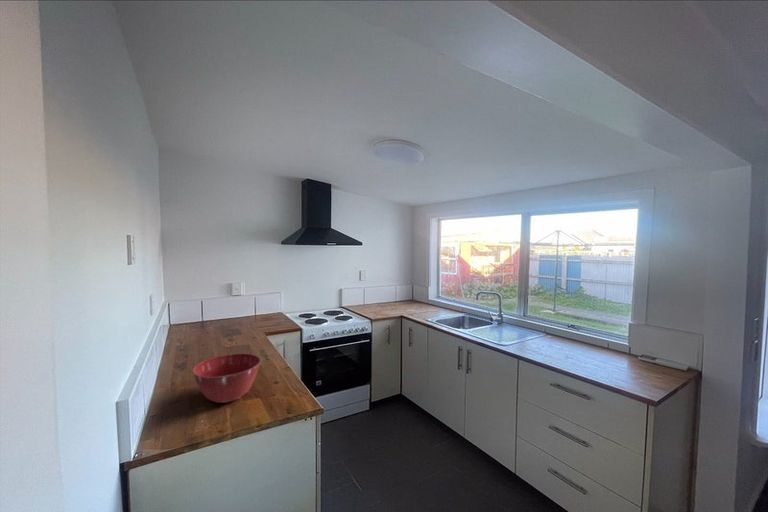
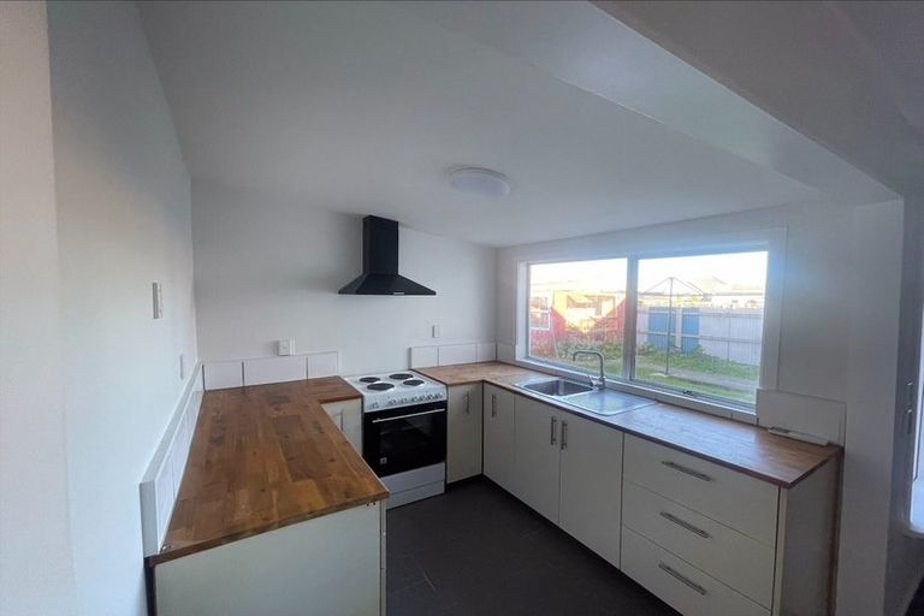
- mixing bowl [191,353,262,404]
